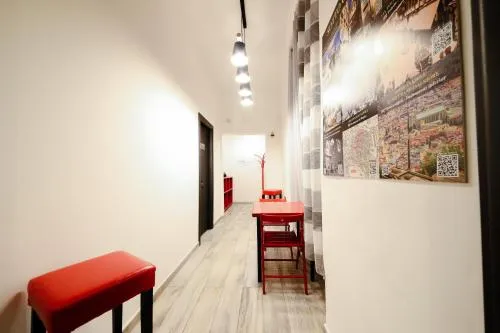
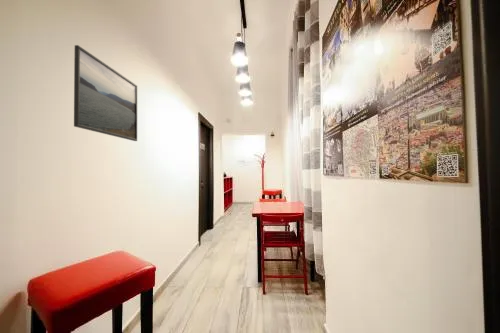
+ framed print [73,44,138,142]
